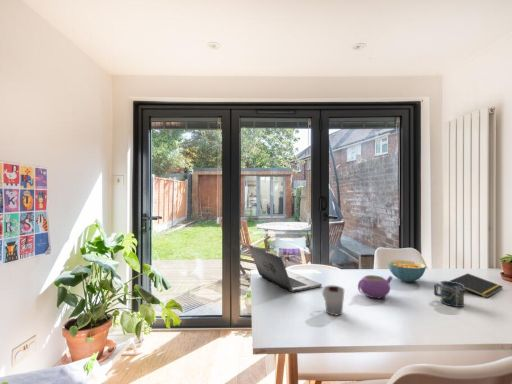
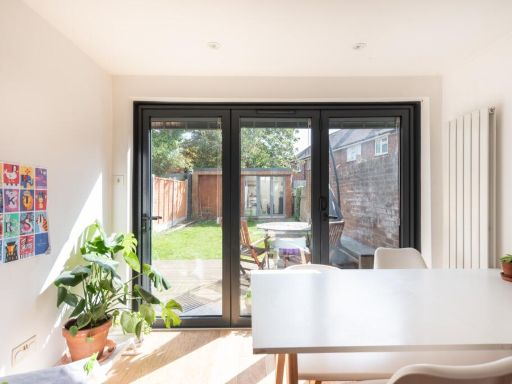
- teapot [357,274,394,299]
- cereal bowl [387,259,427,283]
- notepad [449,272,504,299]
- cup [433,280,465,308]
- cup [321,284,346,316]
- laptop [248,245,323,293]
